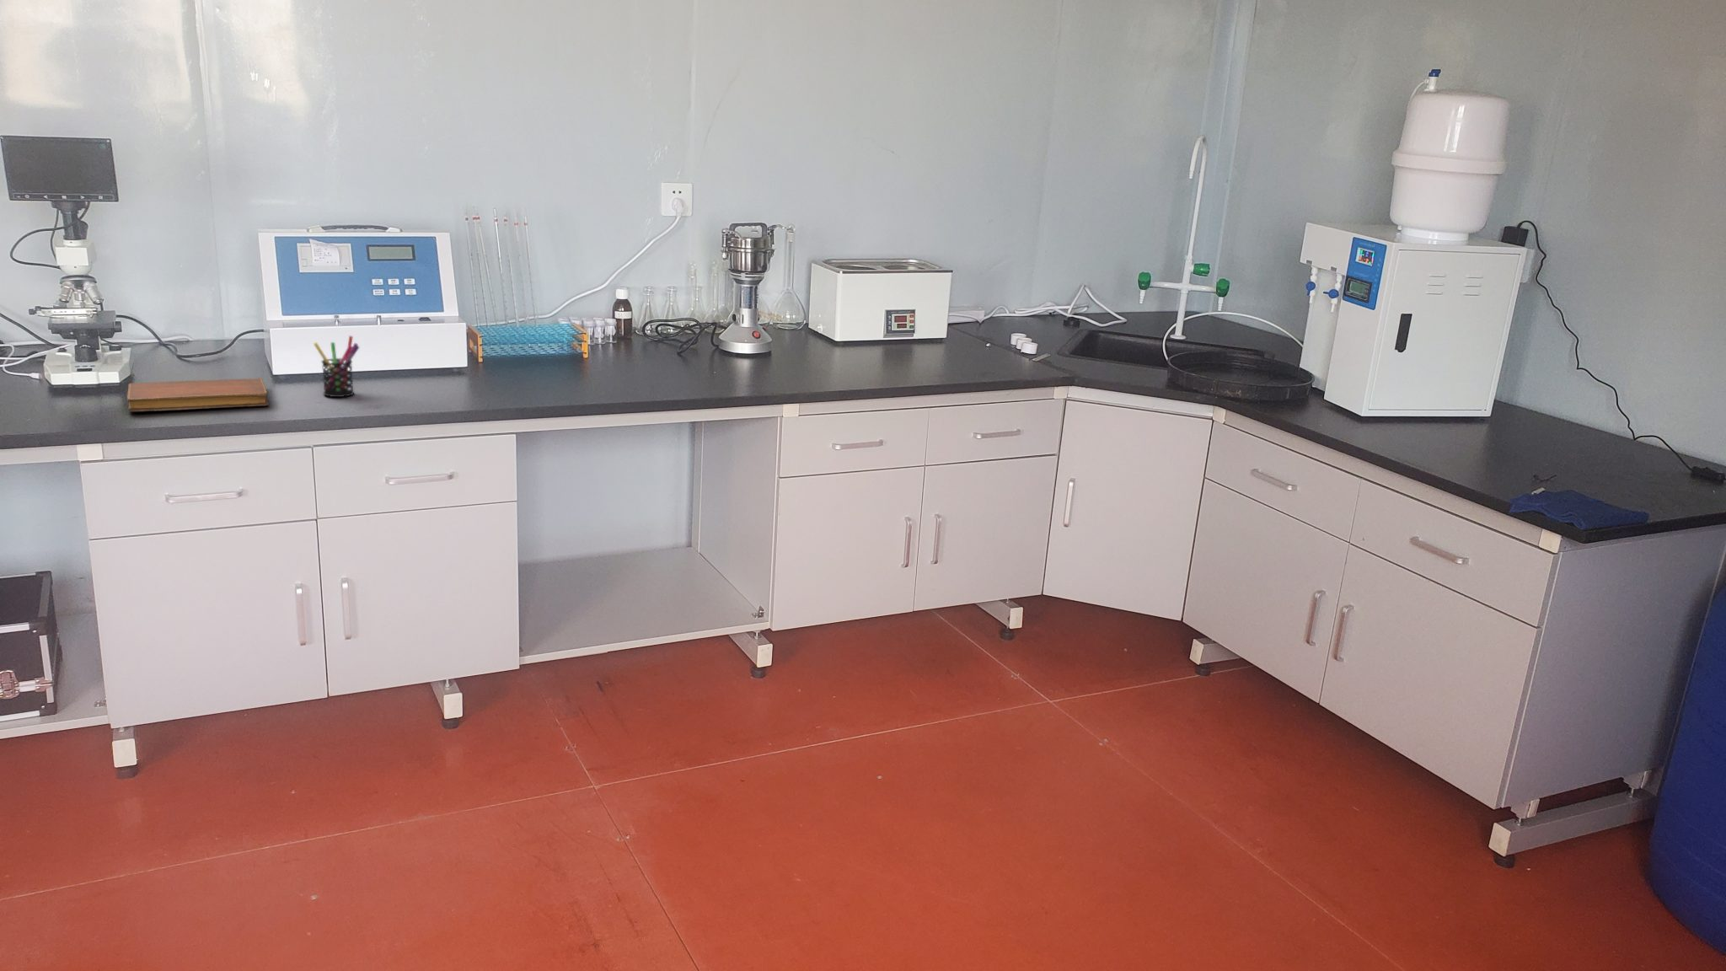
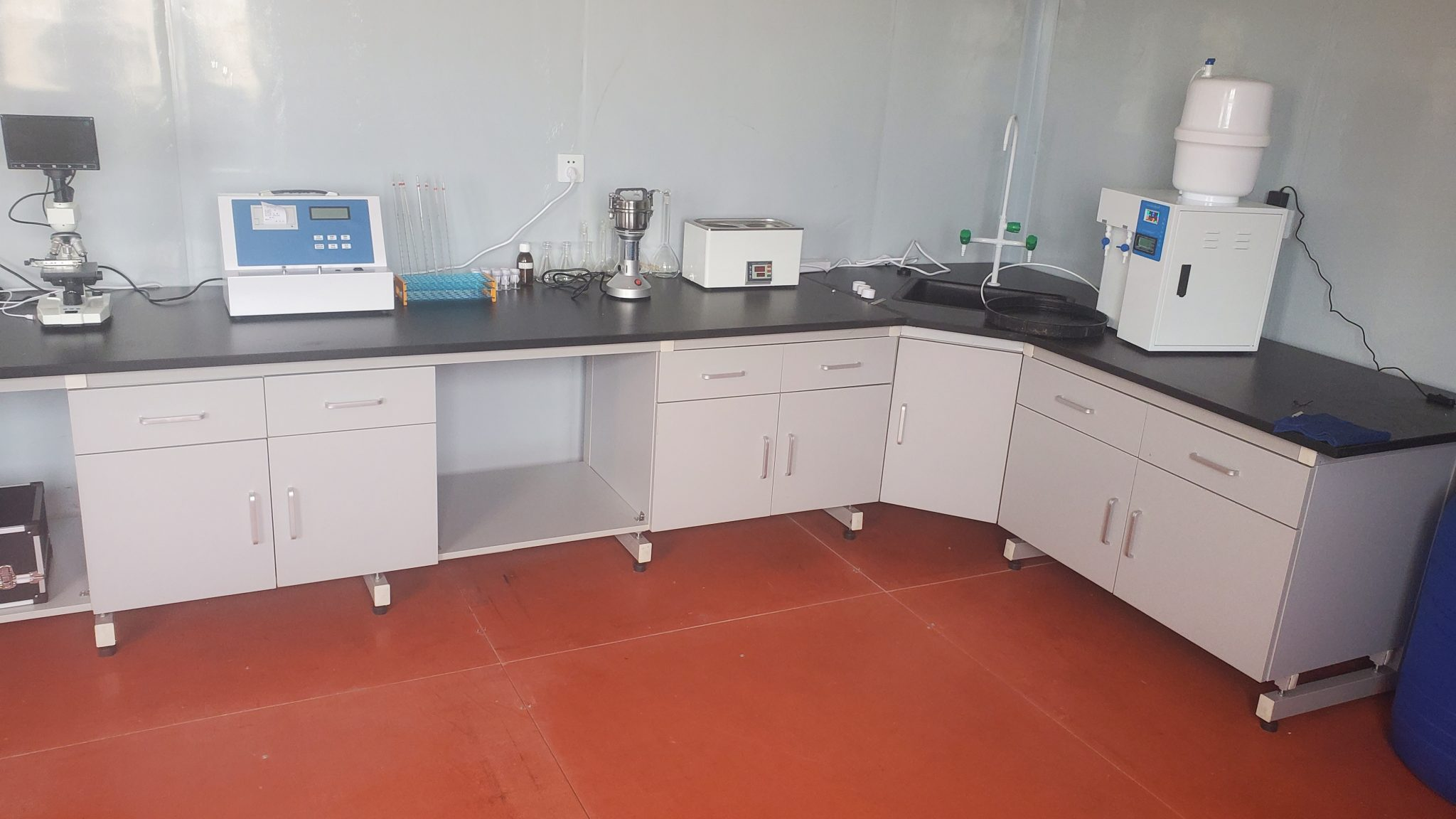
- pen holder [313,334,360,398]
- notebook [127,378,270,413]
